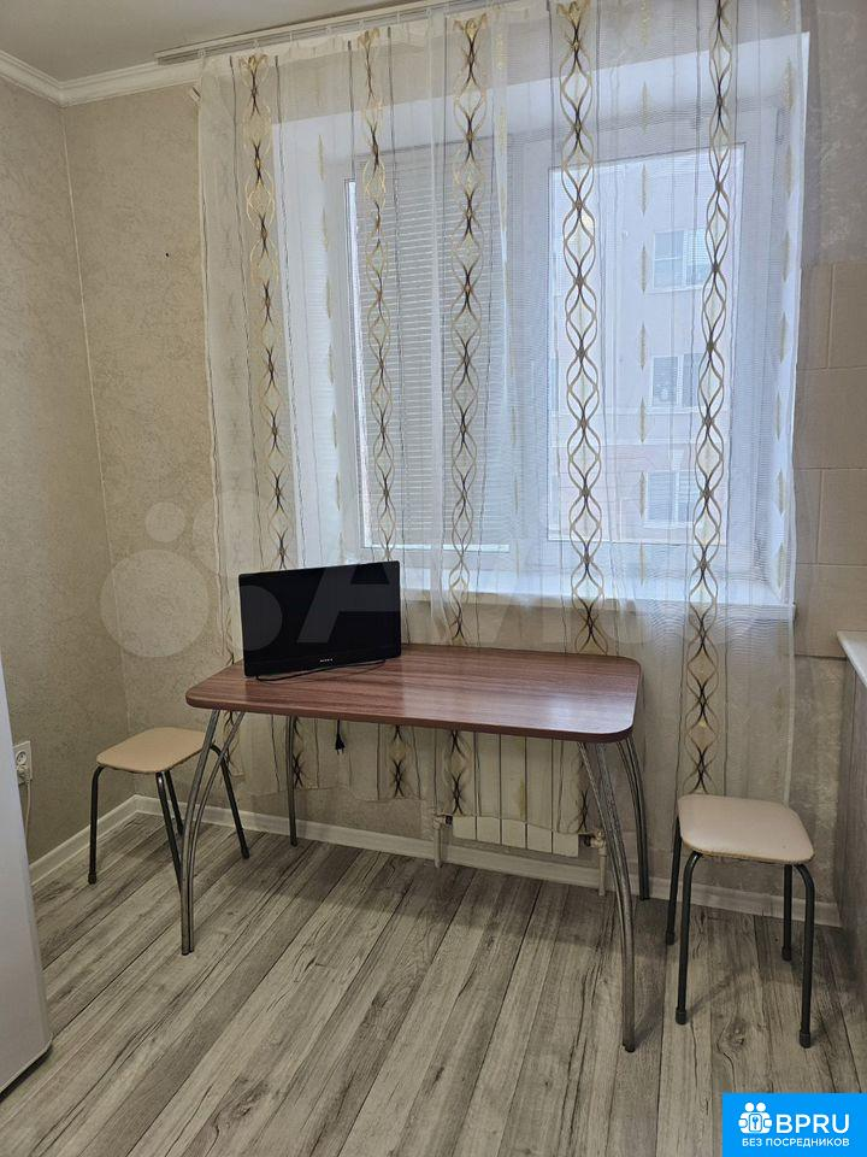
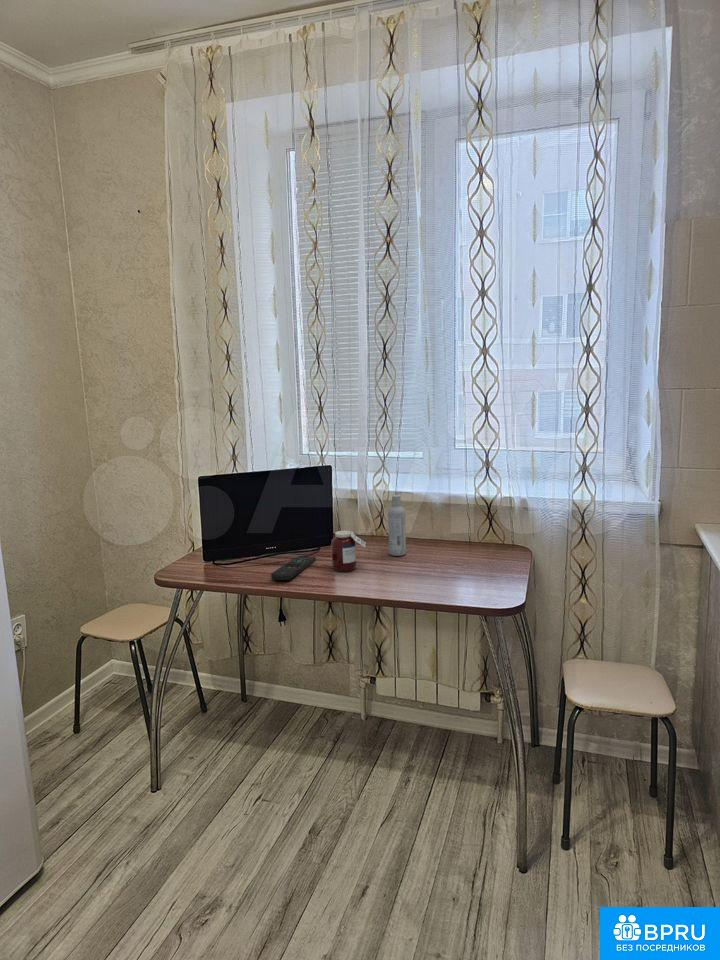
+ bottle [387,494,407,557]
+ remote control [270,555,317,581]
+ jar [330,530,367,572]
